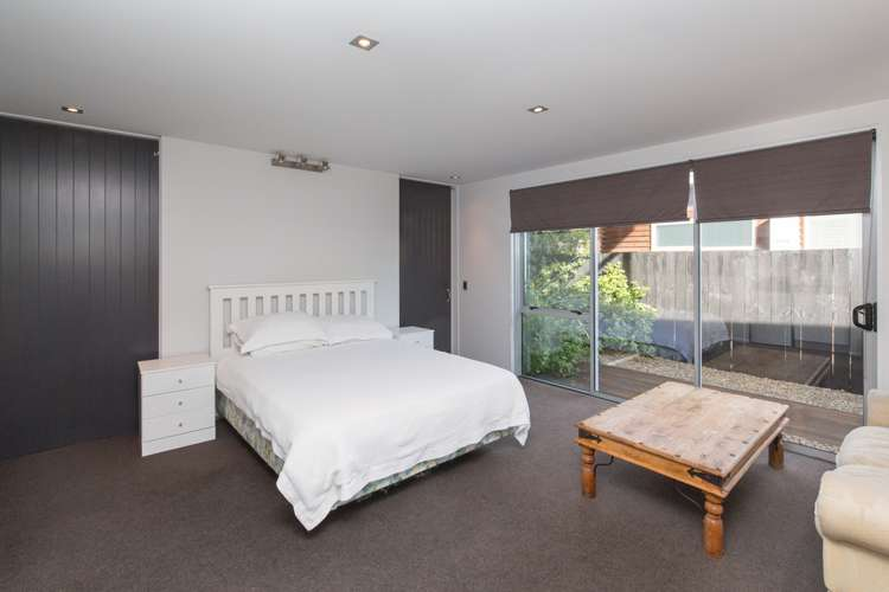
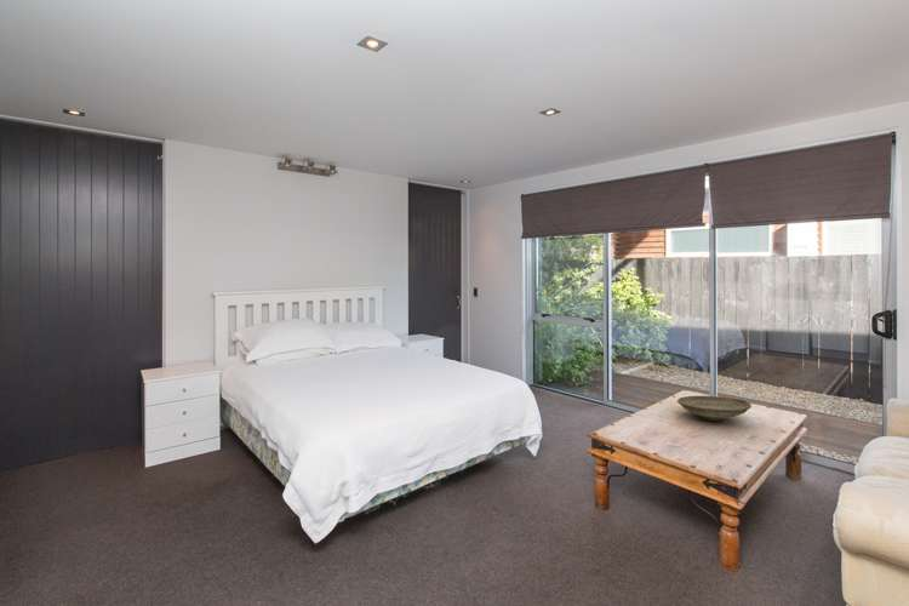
+ decorative bowl [676,395,753,422]
